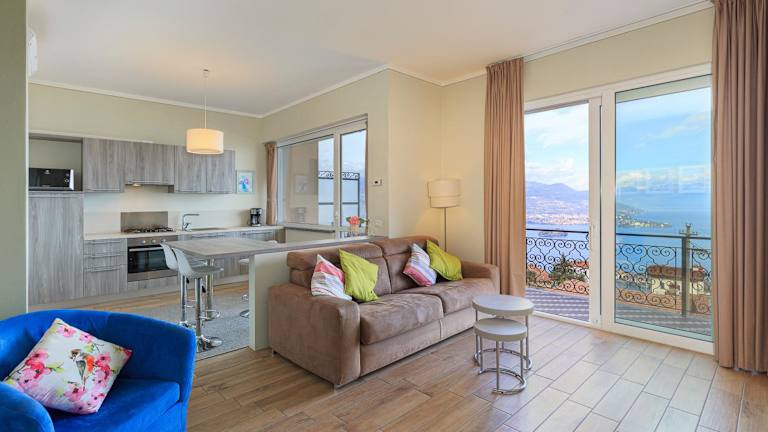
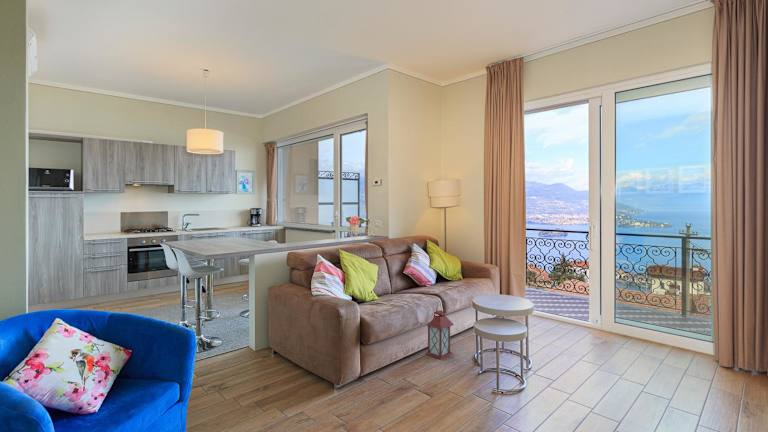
+ lantern [424,300,455,360]
